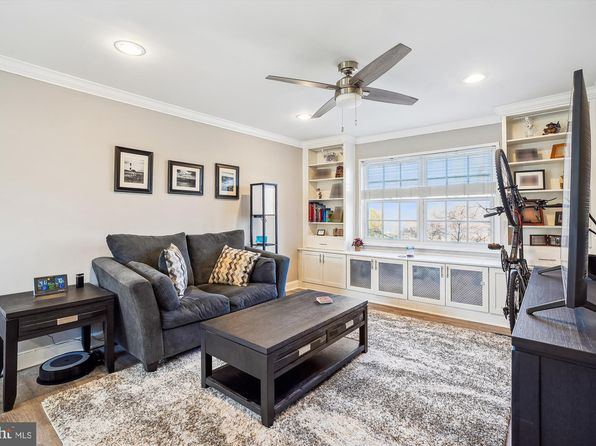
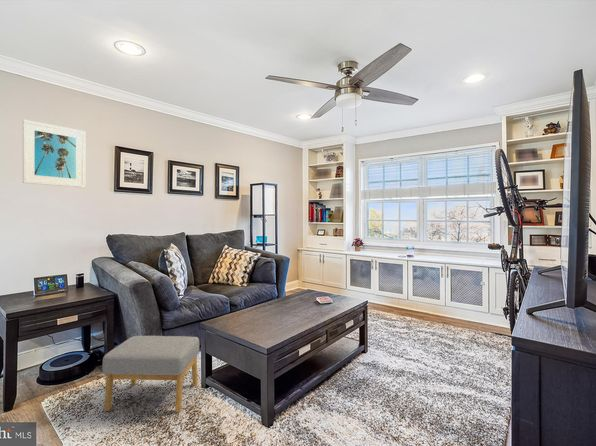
+ footstool [102,335,200,413]
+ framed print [22,119,86,189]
